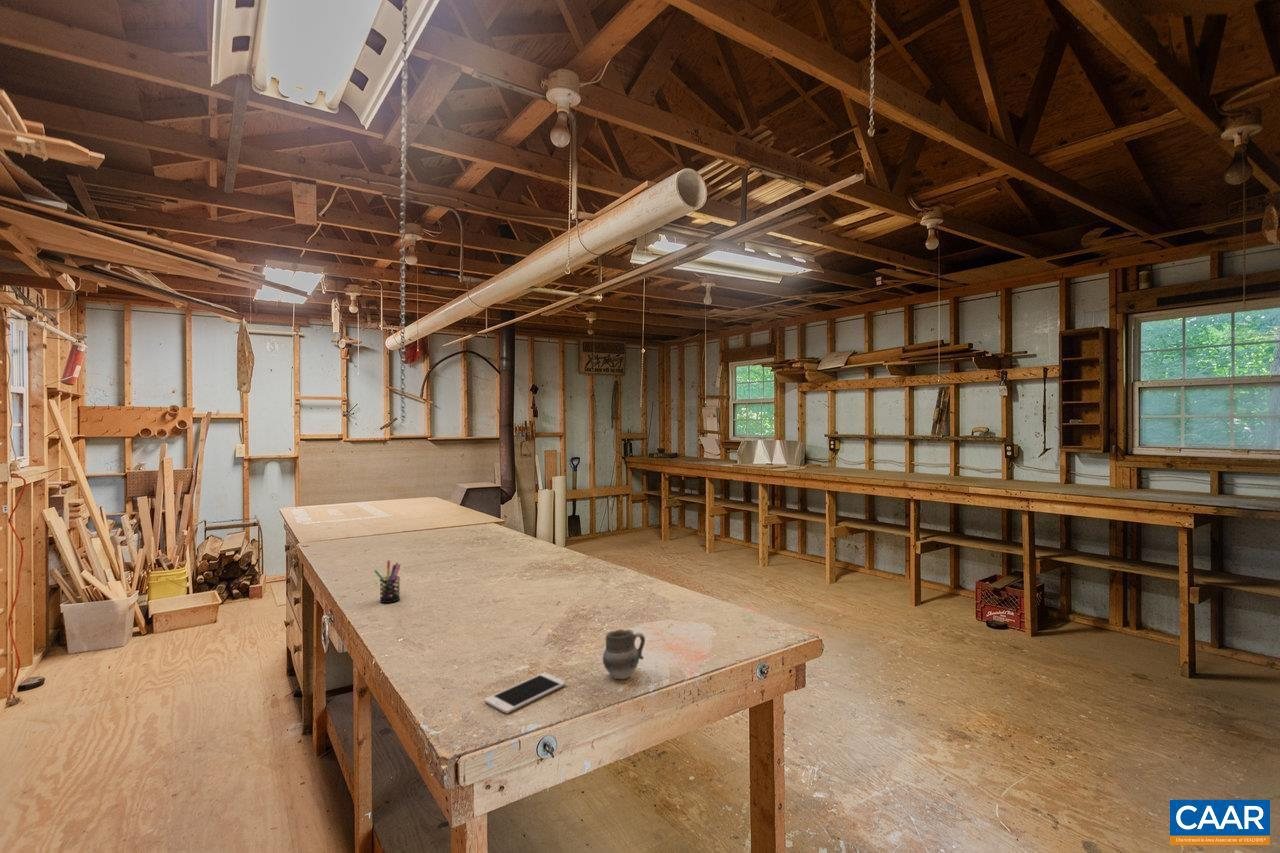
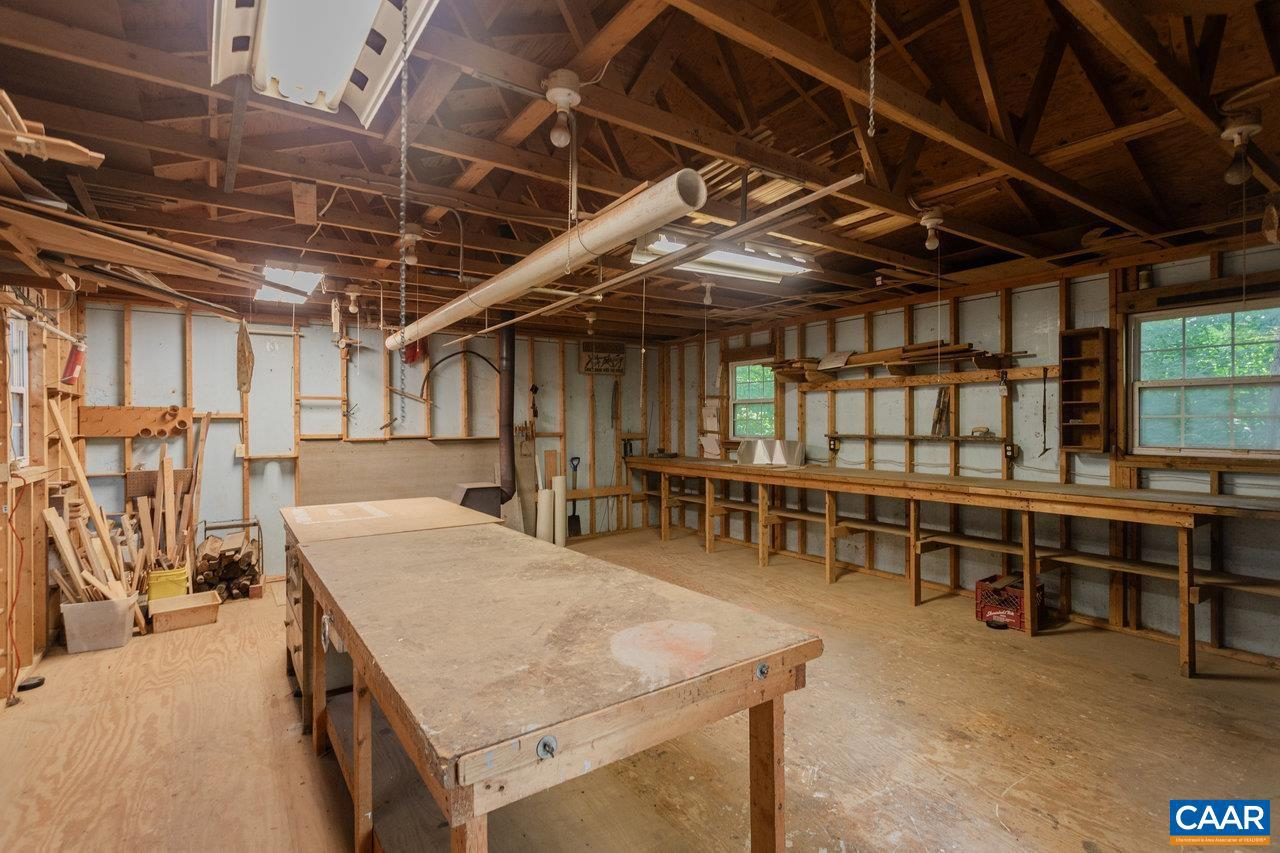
- pen holder [373,560,401,604]
- cup [602,628,646,680]
- cell phone [484,672,567,715]
